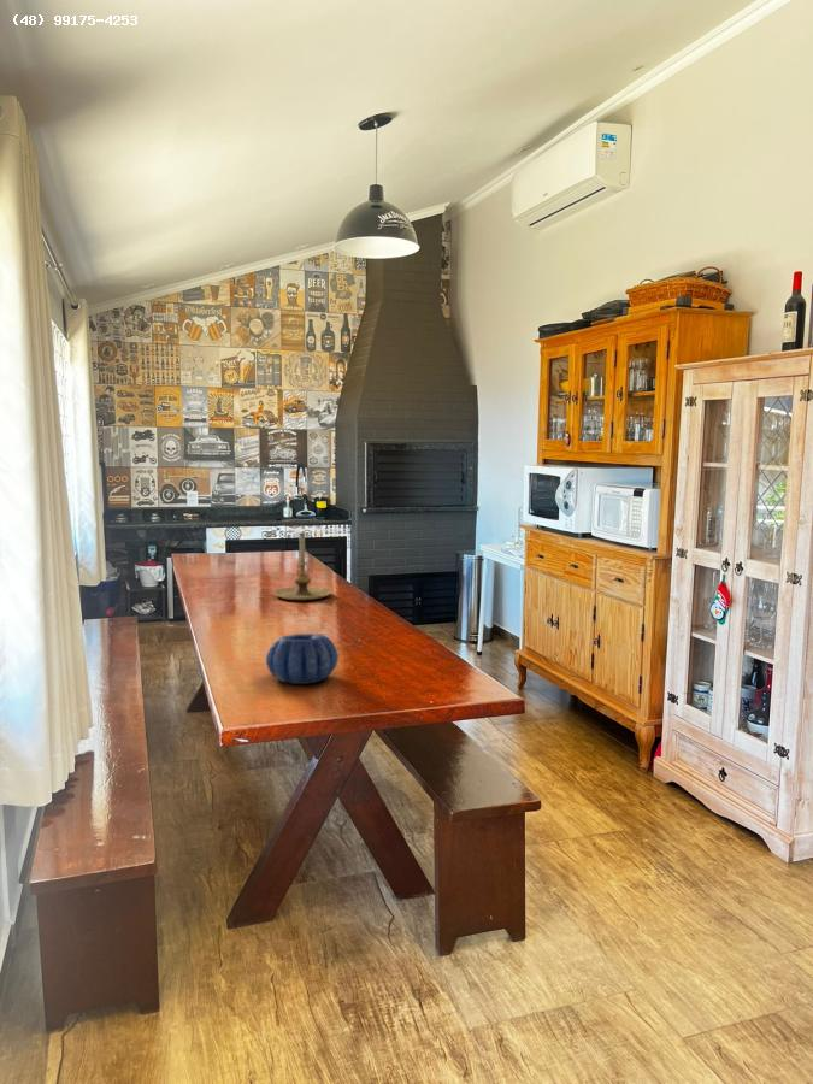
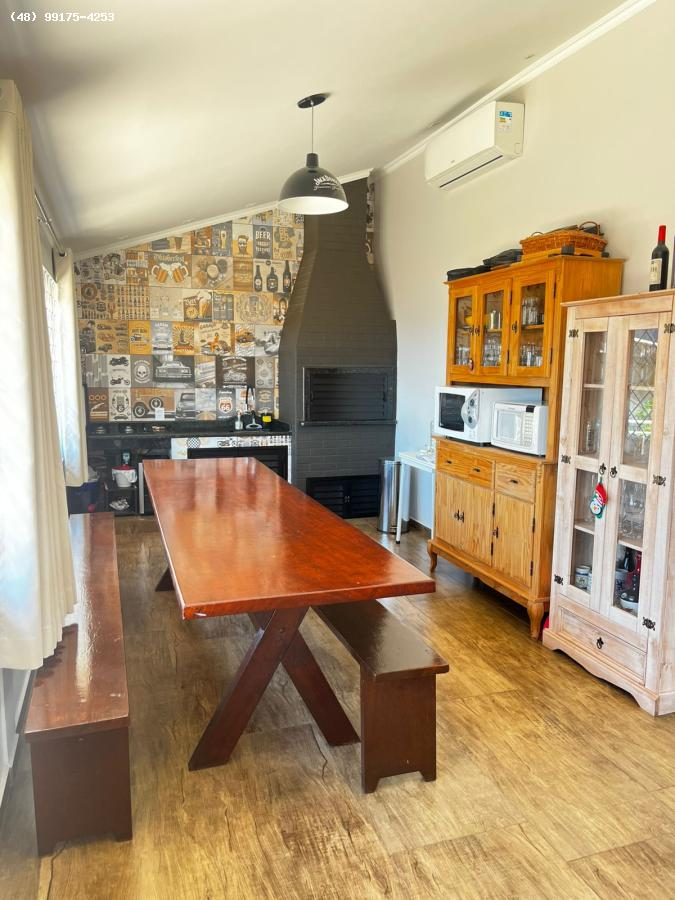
- candle holder [273,531,332,601]
- decorative bowl [265,632,340,685]
